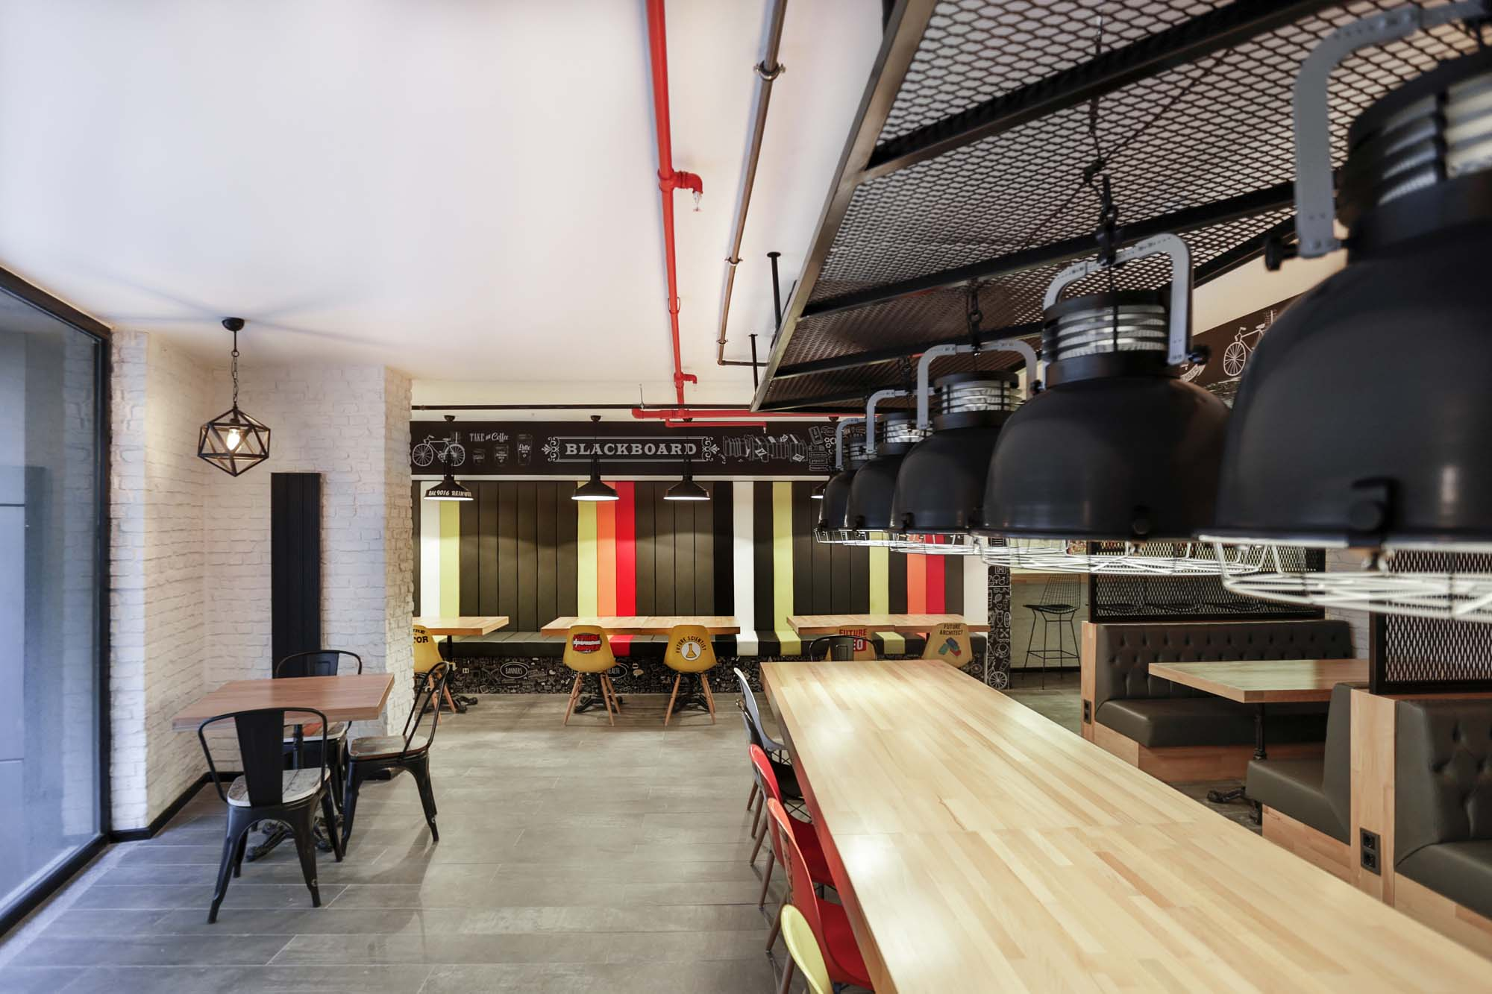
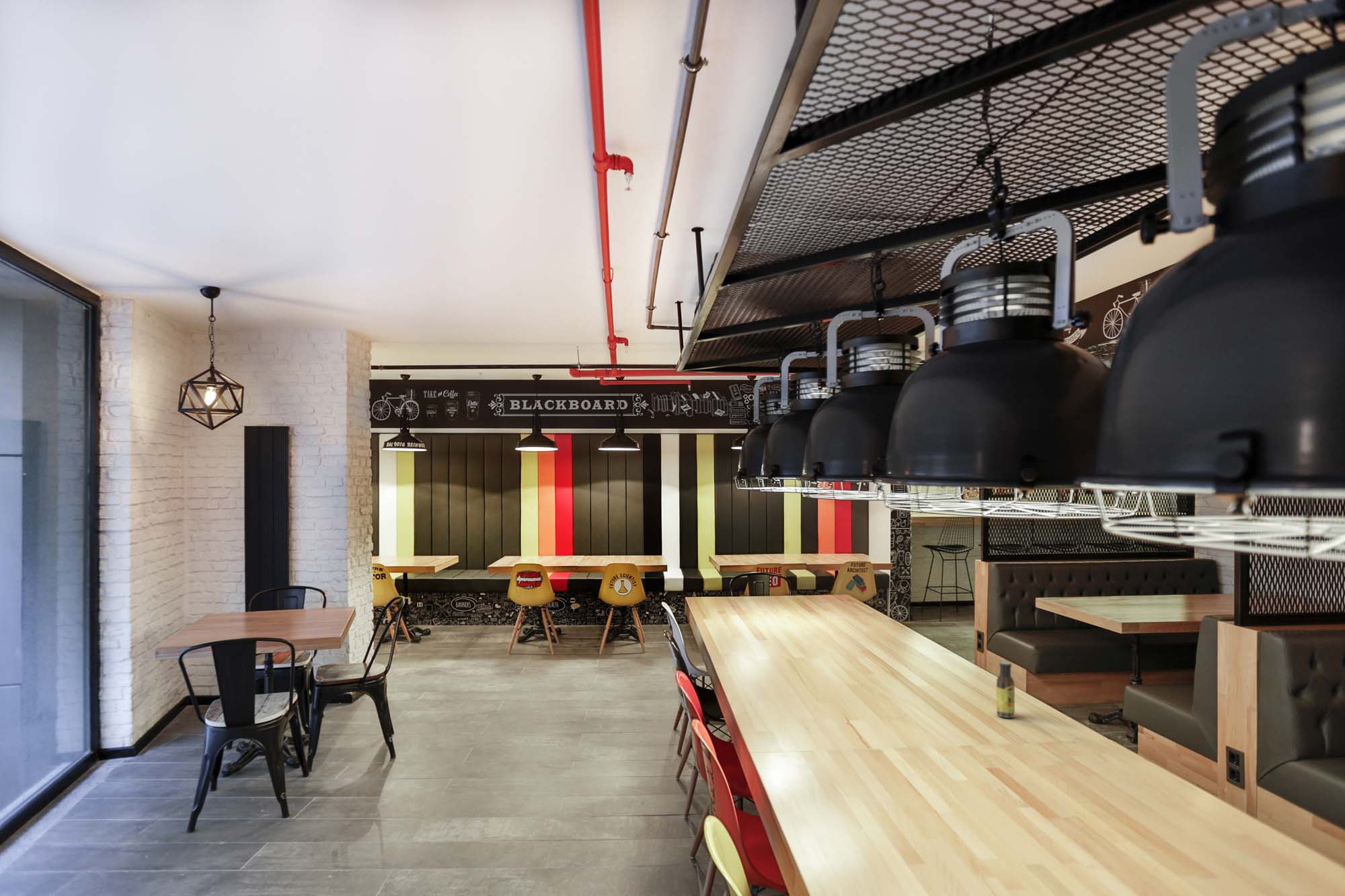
+ sauce bottle [995,661,1015,719]
